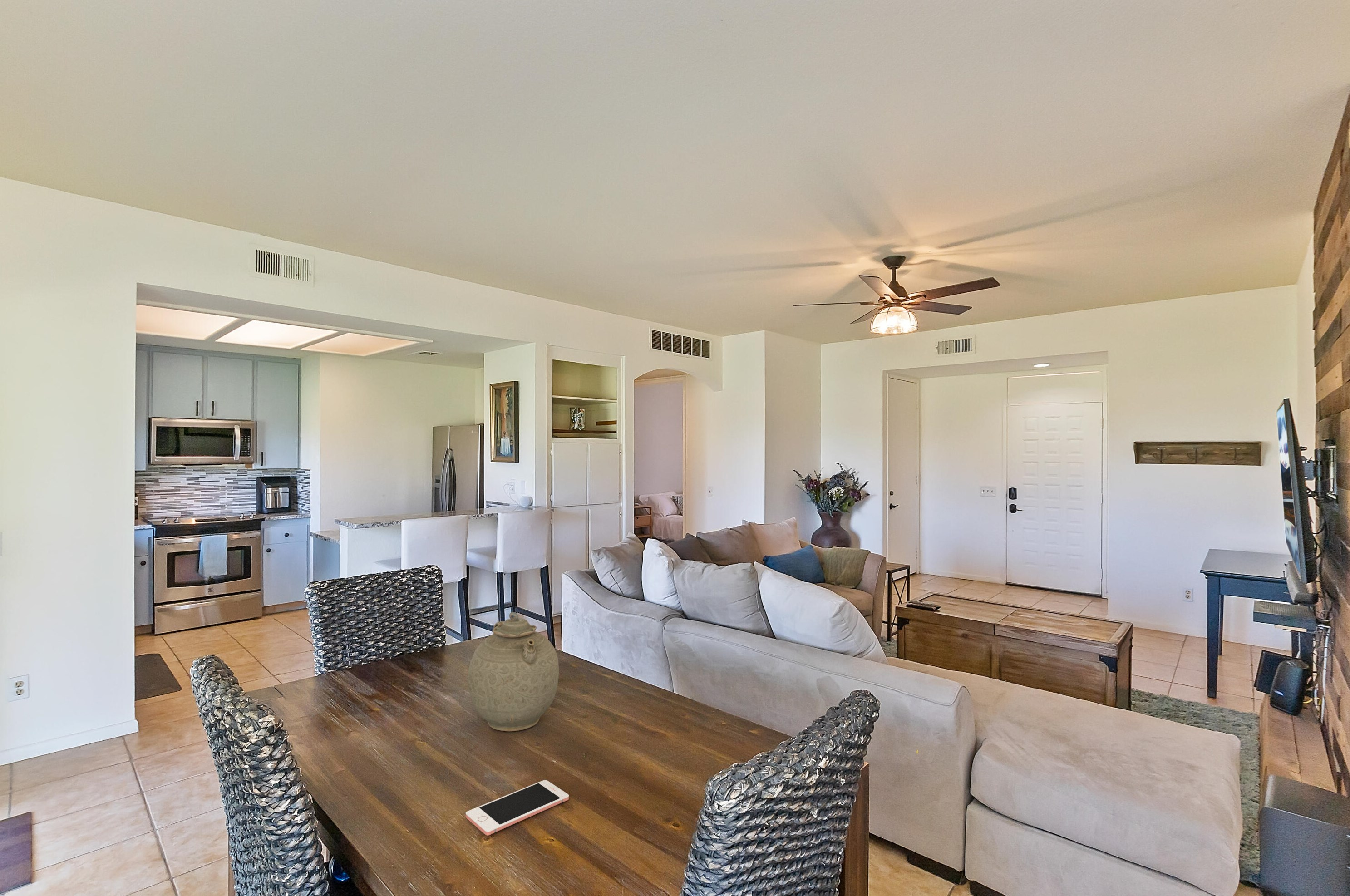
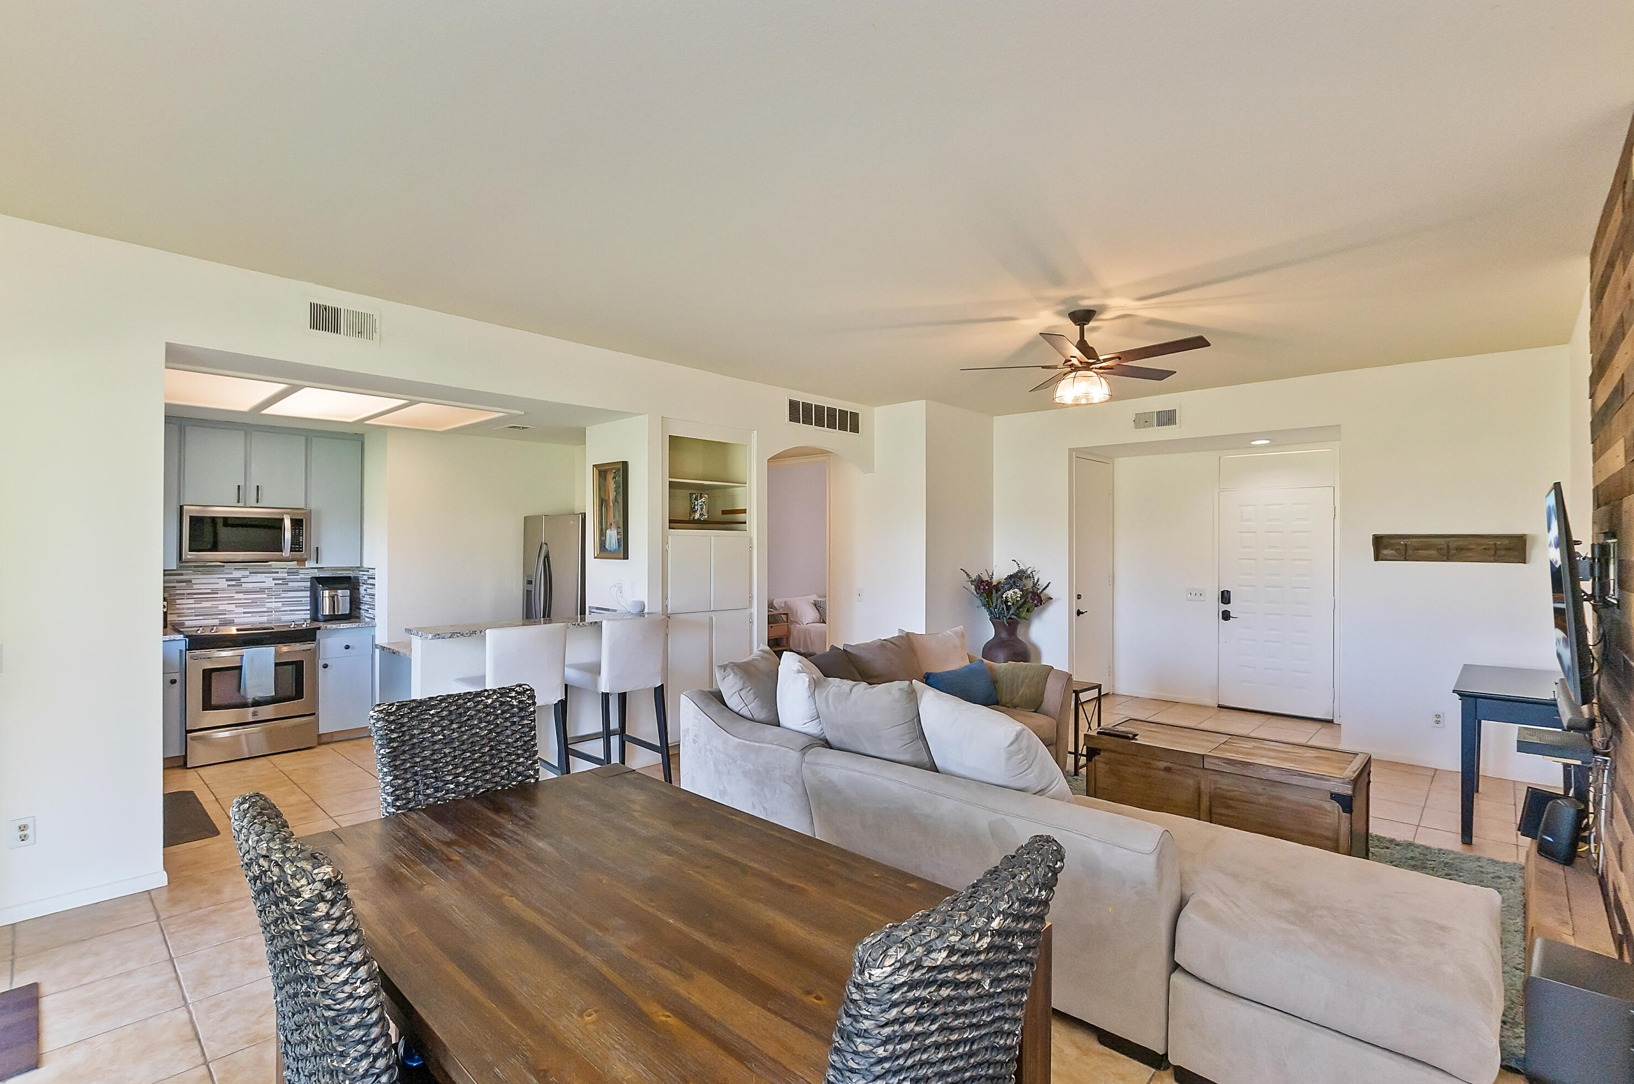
- cell phone [465,779,569,836]
- teapot [467,612,560,732]
